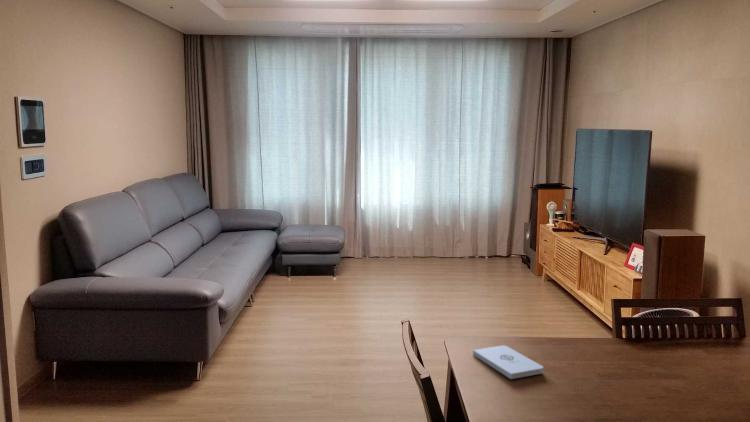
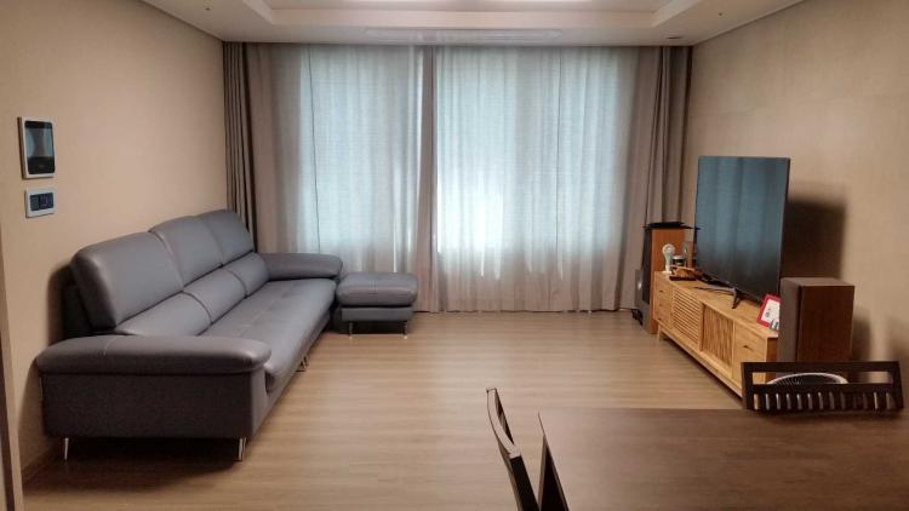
- notepad [472,344,544,380]
